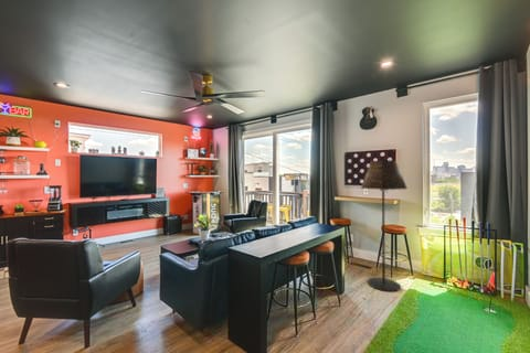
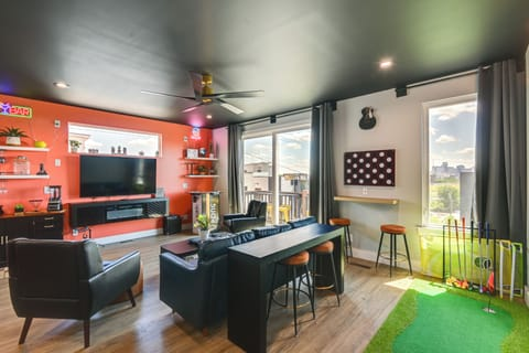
- floor lamp [360,160,409,292]
